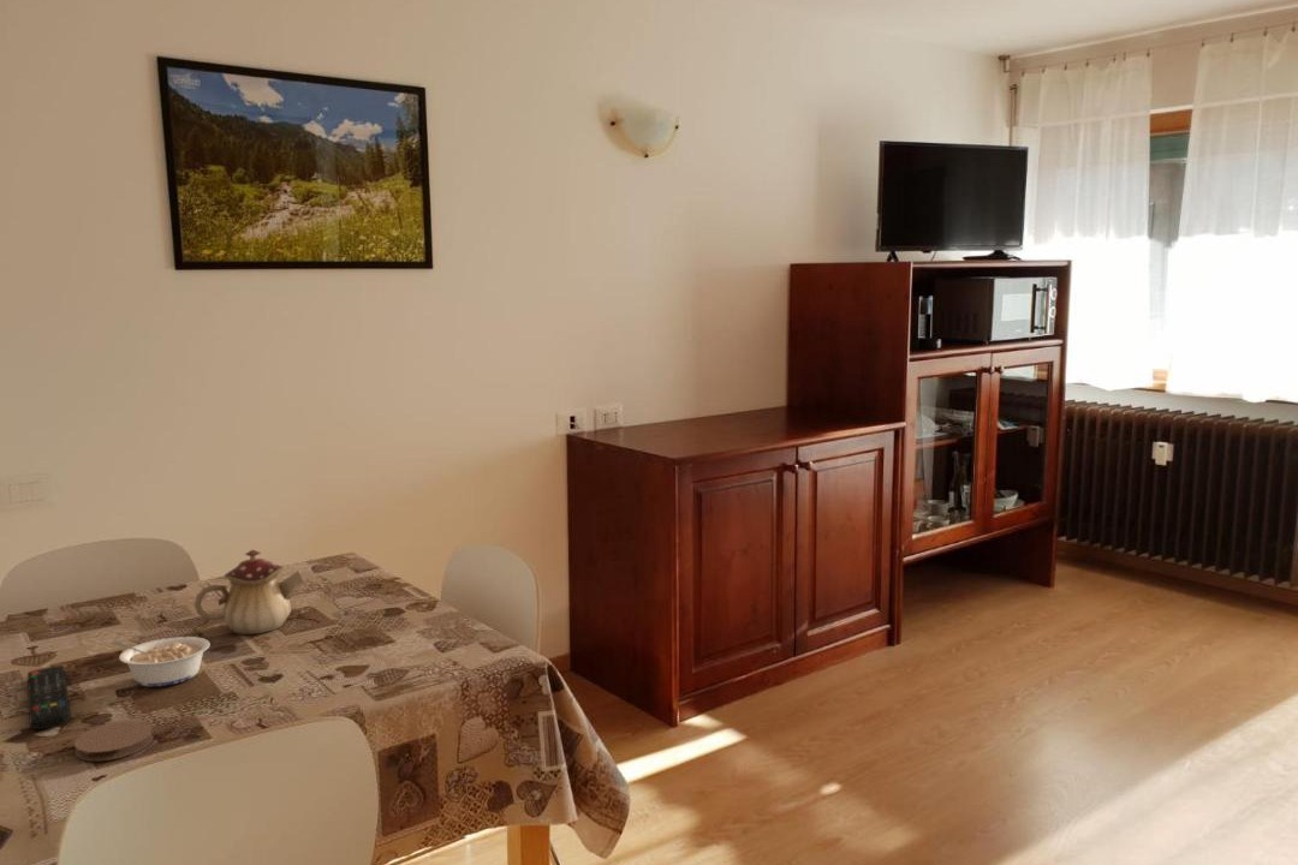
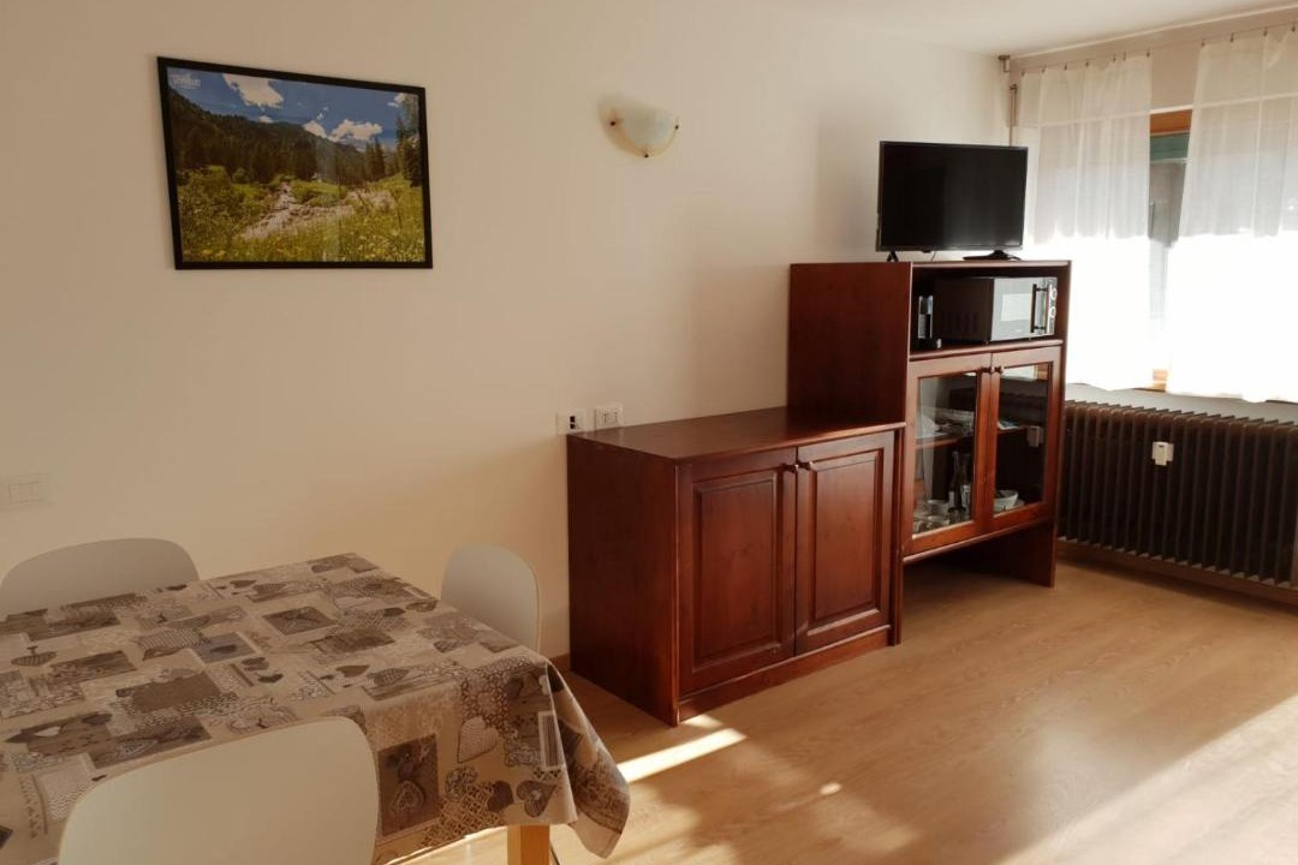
- coaster [73,720,154,763]
- remote control [26,664,72,730]
- teapot [193,549,305,636]
- legume [111,636,212,687]
